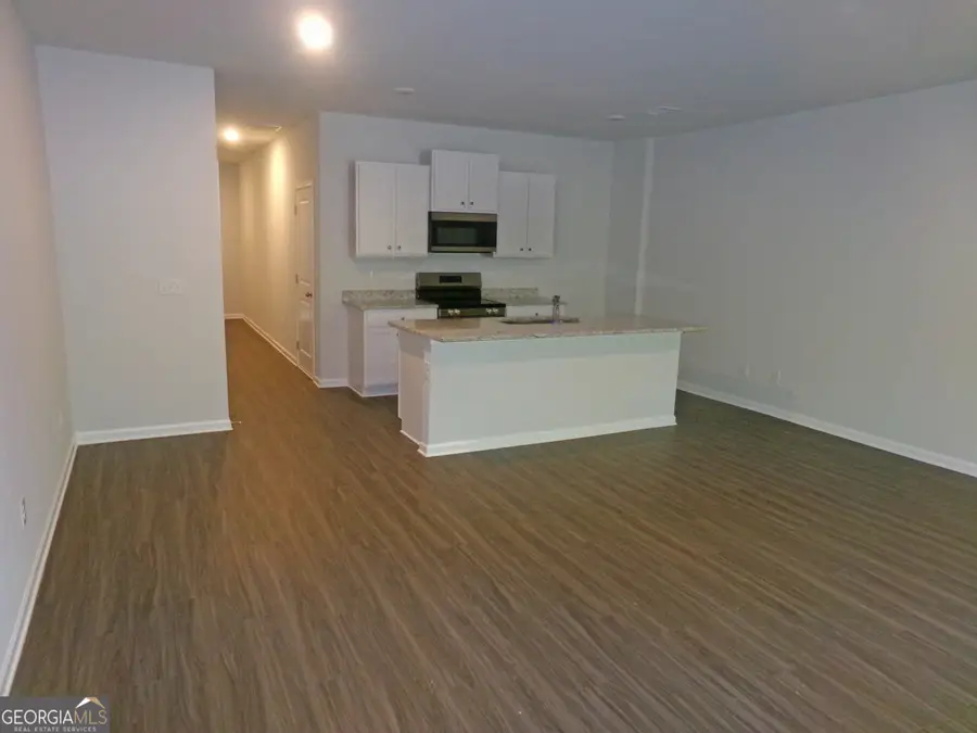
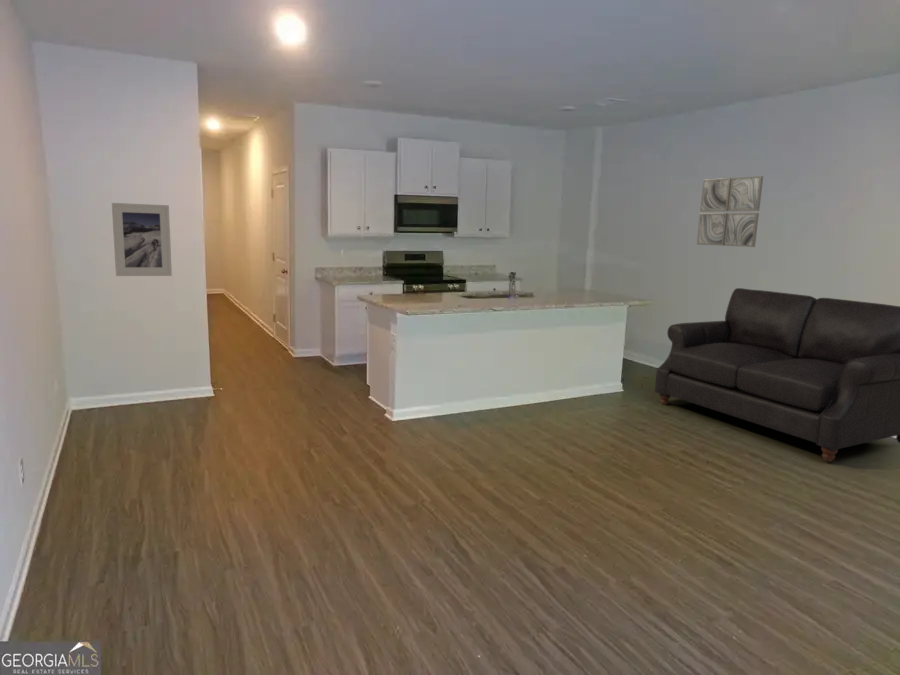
+ wall art [696,175,764,248]
+ sofa [654,287,900,463]
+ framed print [111,202,173,277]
